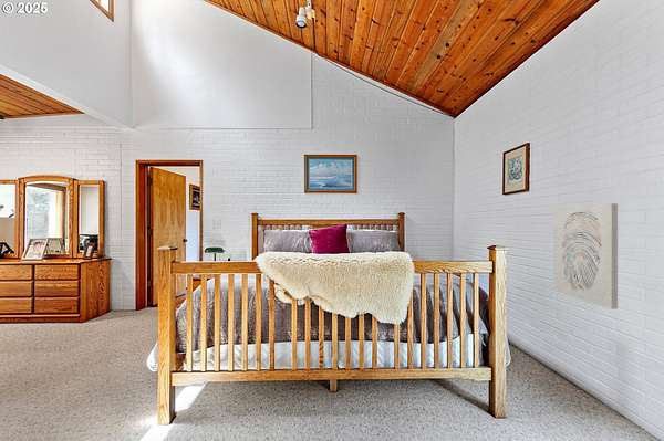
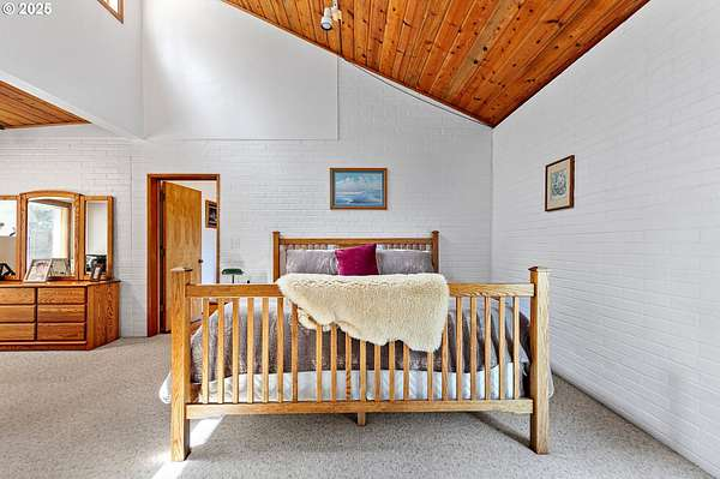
- wall art [552,202,619,311]
